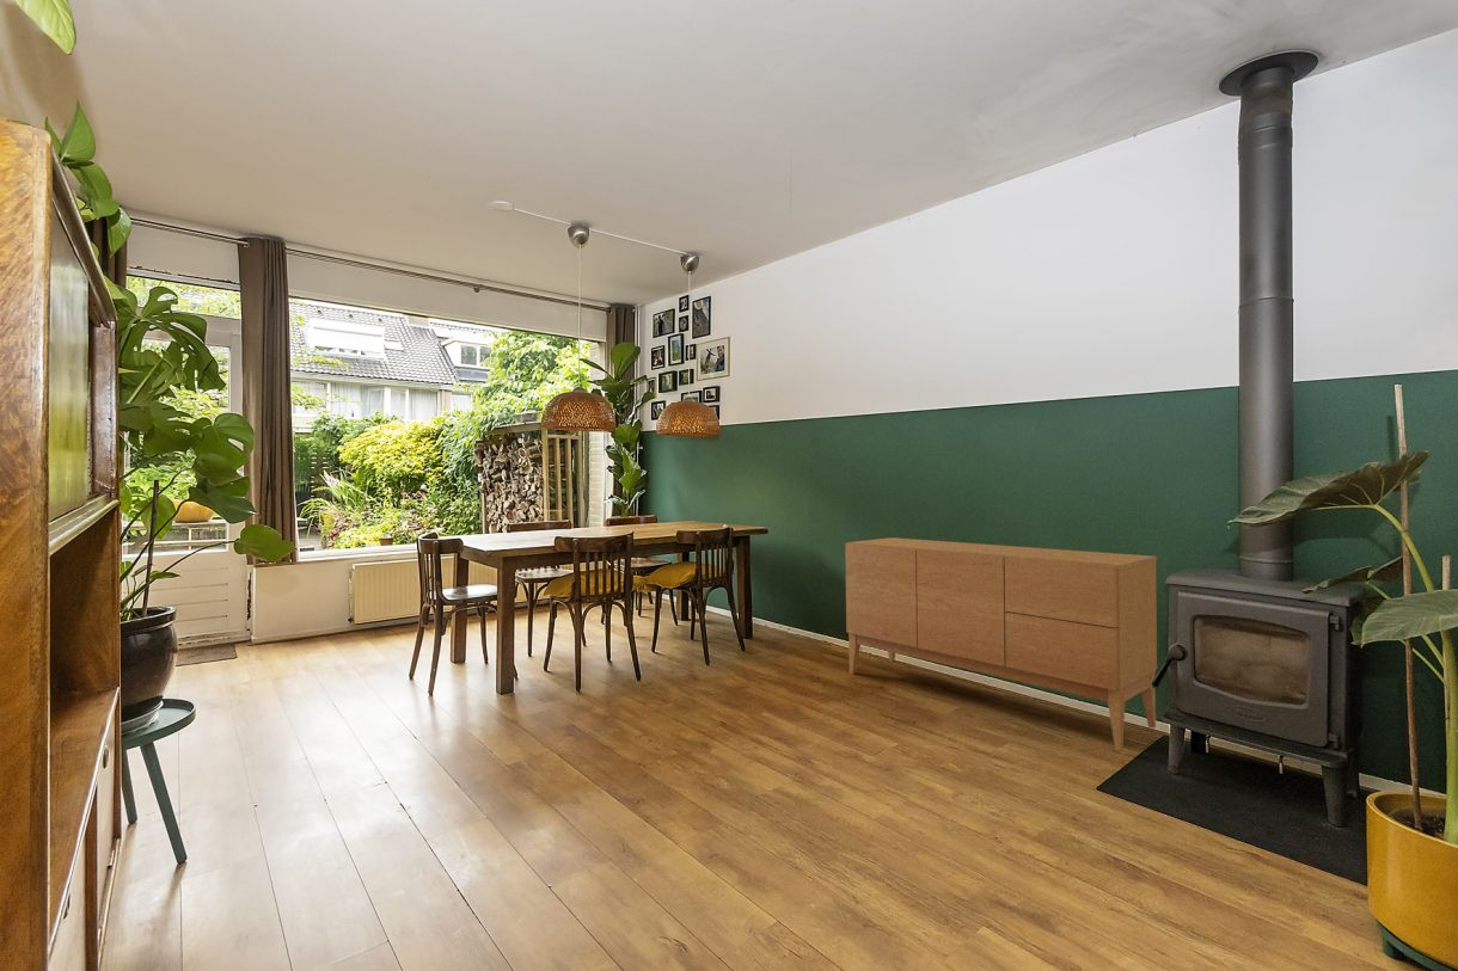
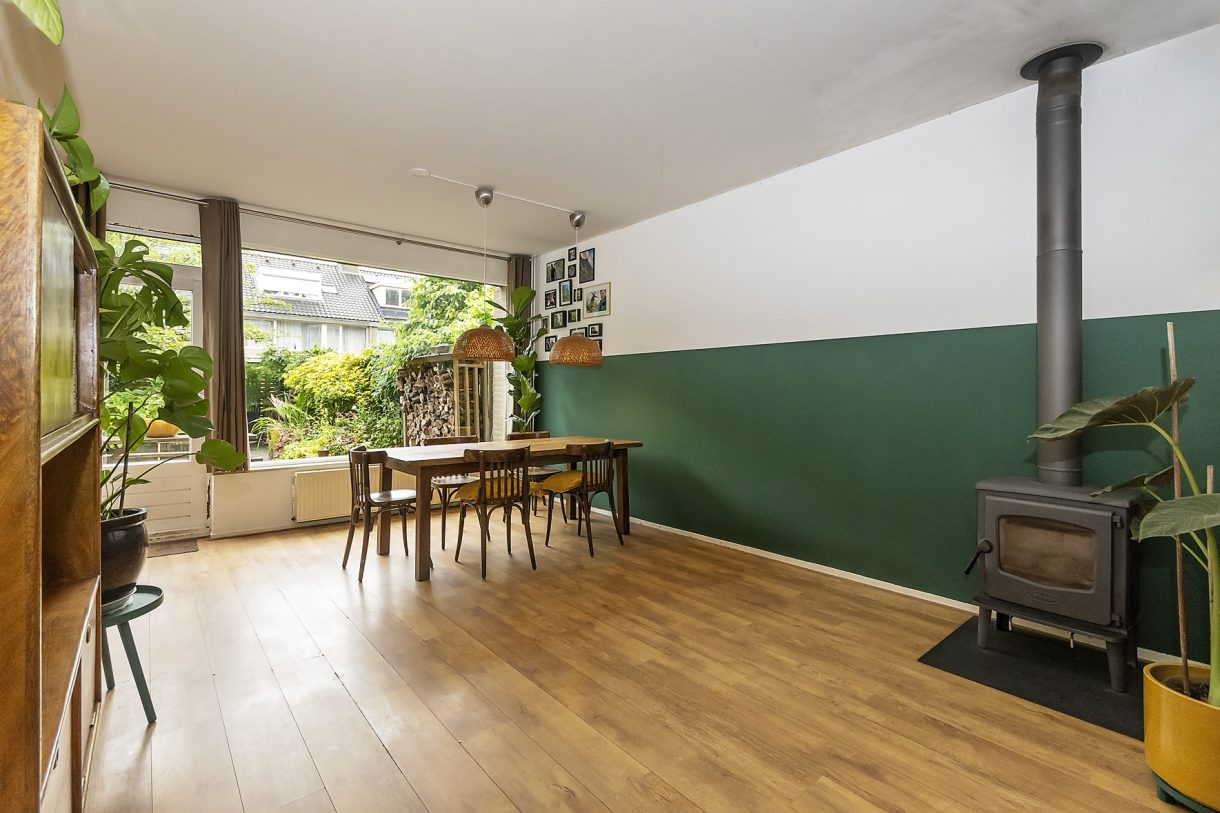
- sideboard [844,536,1158,751]
